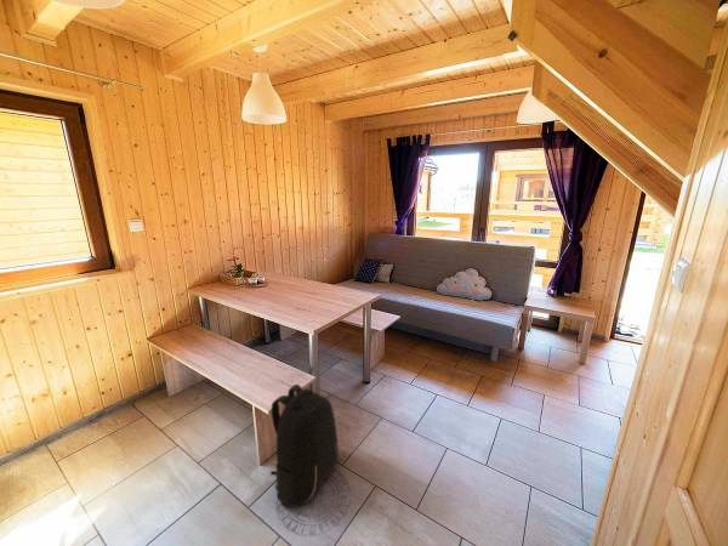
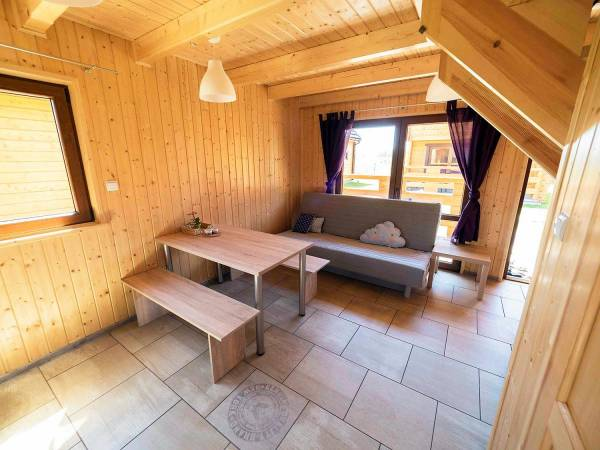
- backpack [269,383,340,508]
